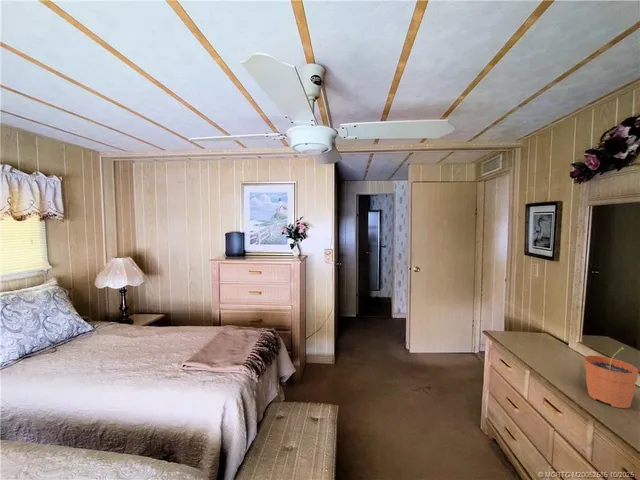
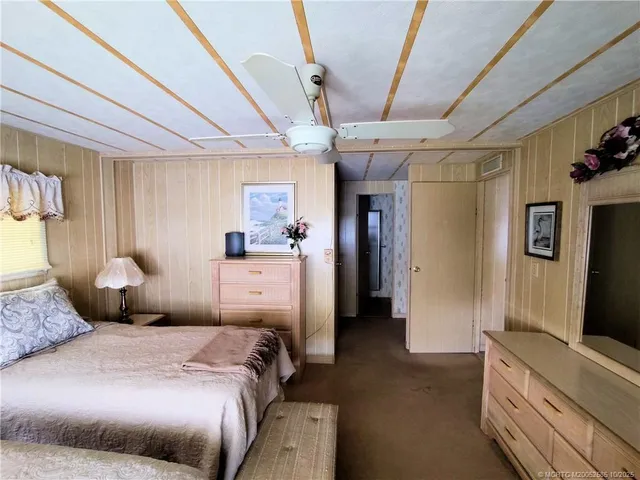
- plant pot [583,346,640,409]
